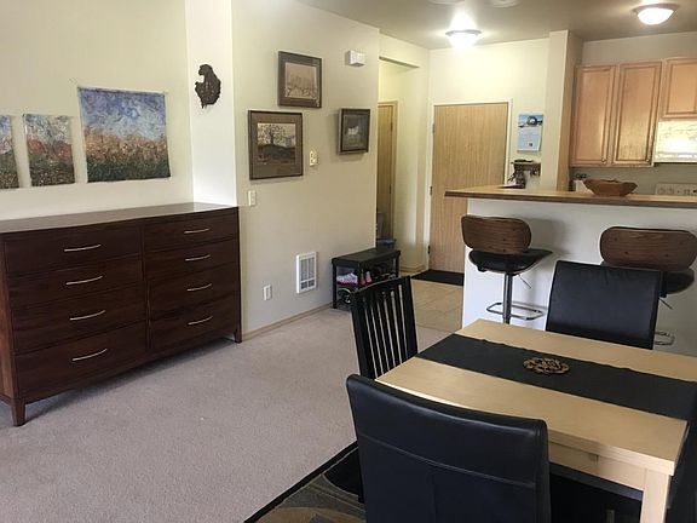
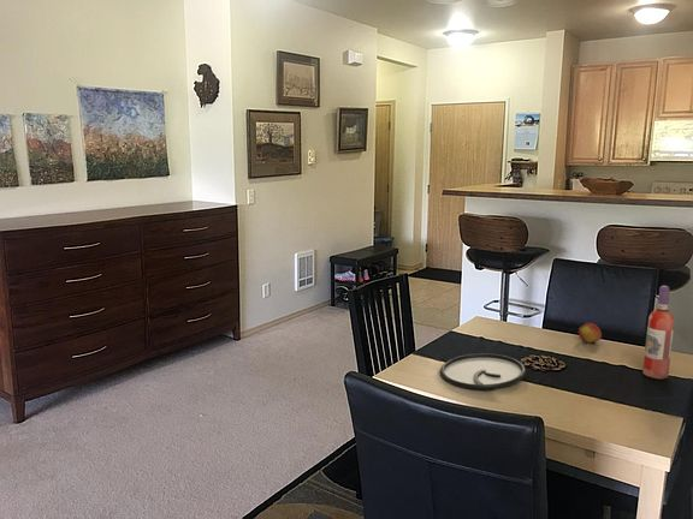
+ apple [578,322,603,345]
+ plate [439,352,527,390]
+ wine bottle [641,285,675,380]
